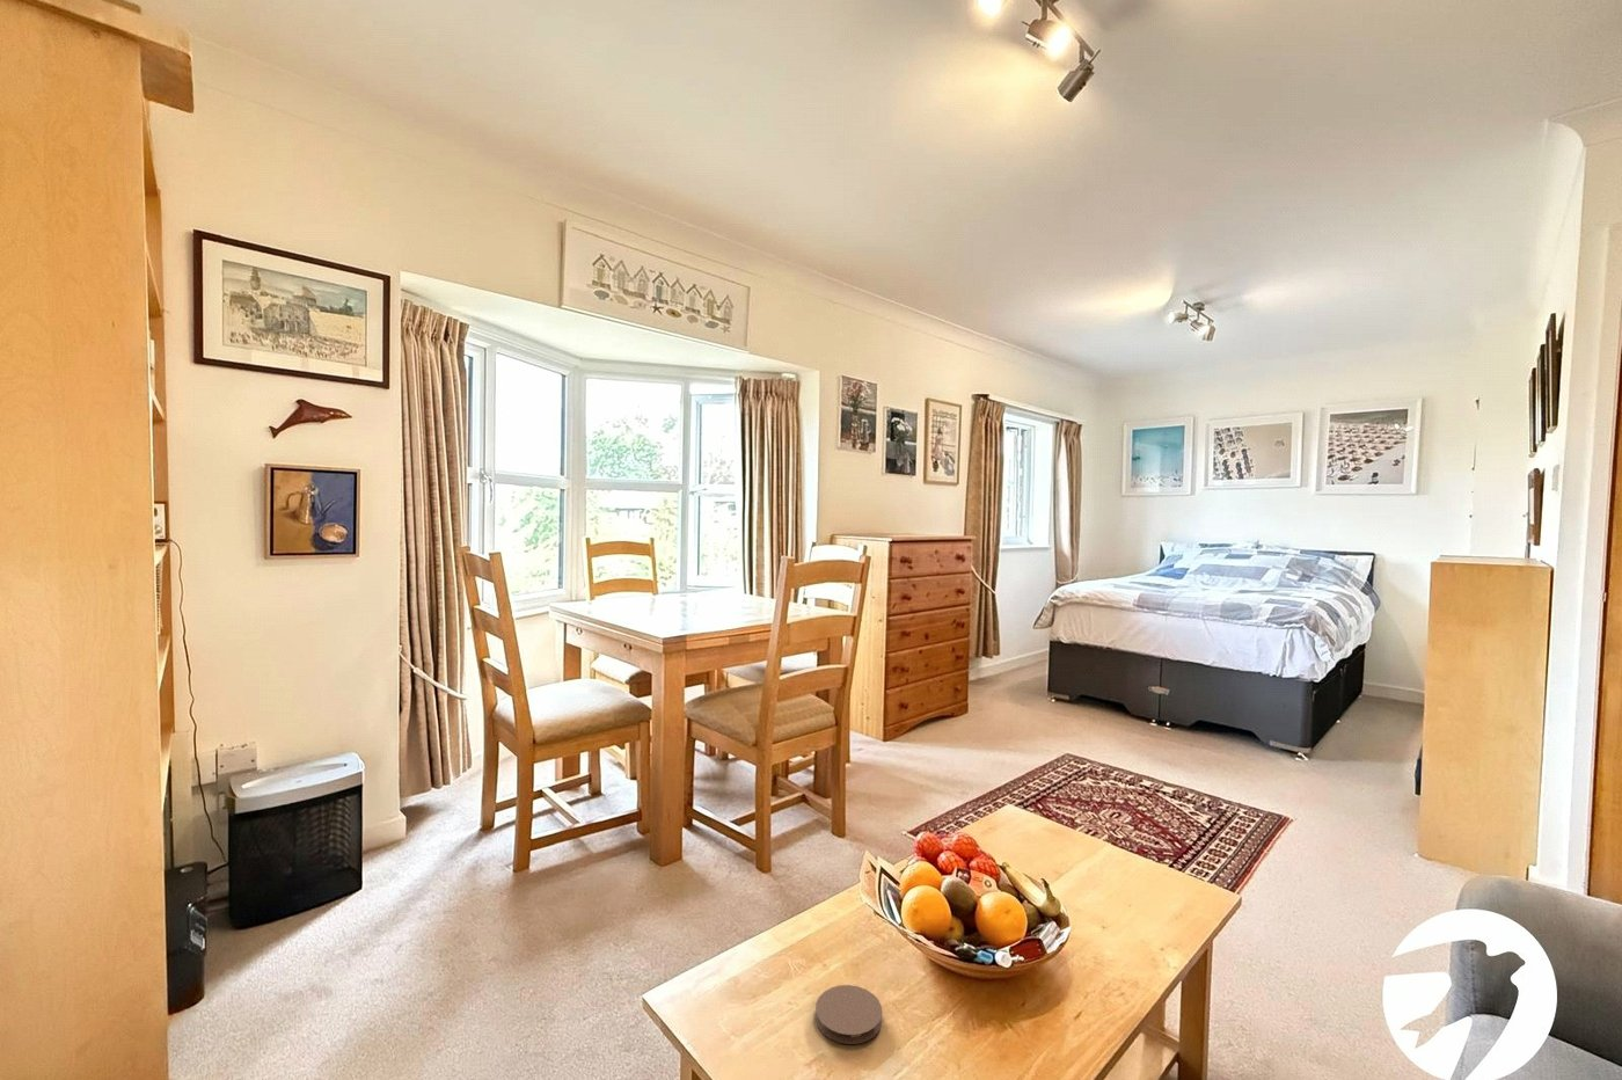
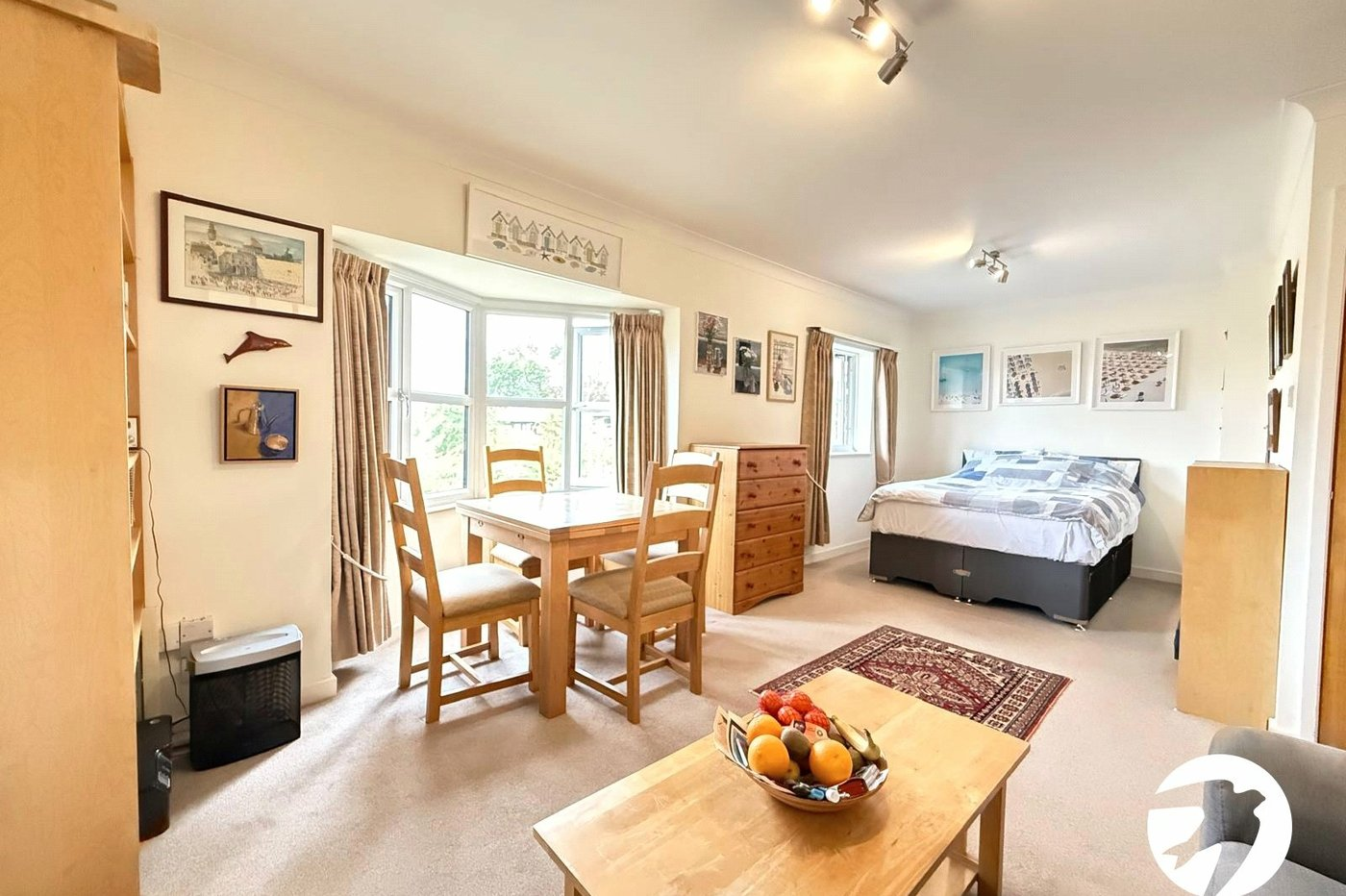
- coaster [815,984,883,1045]
